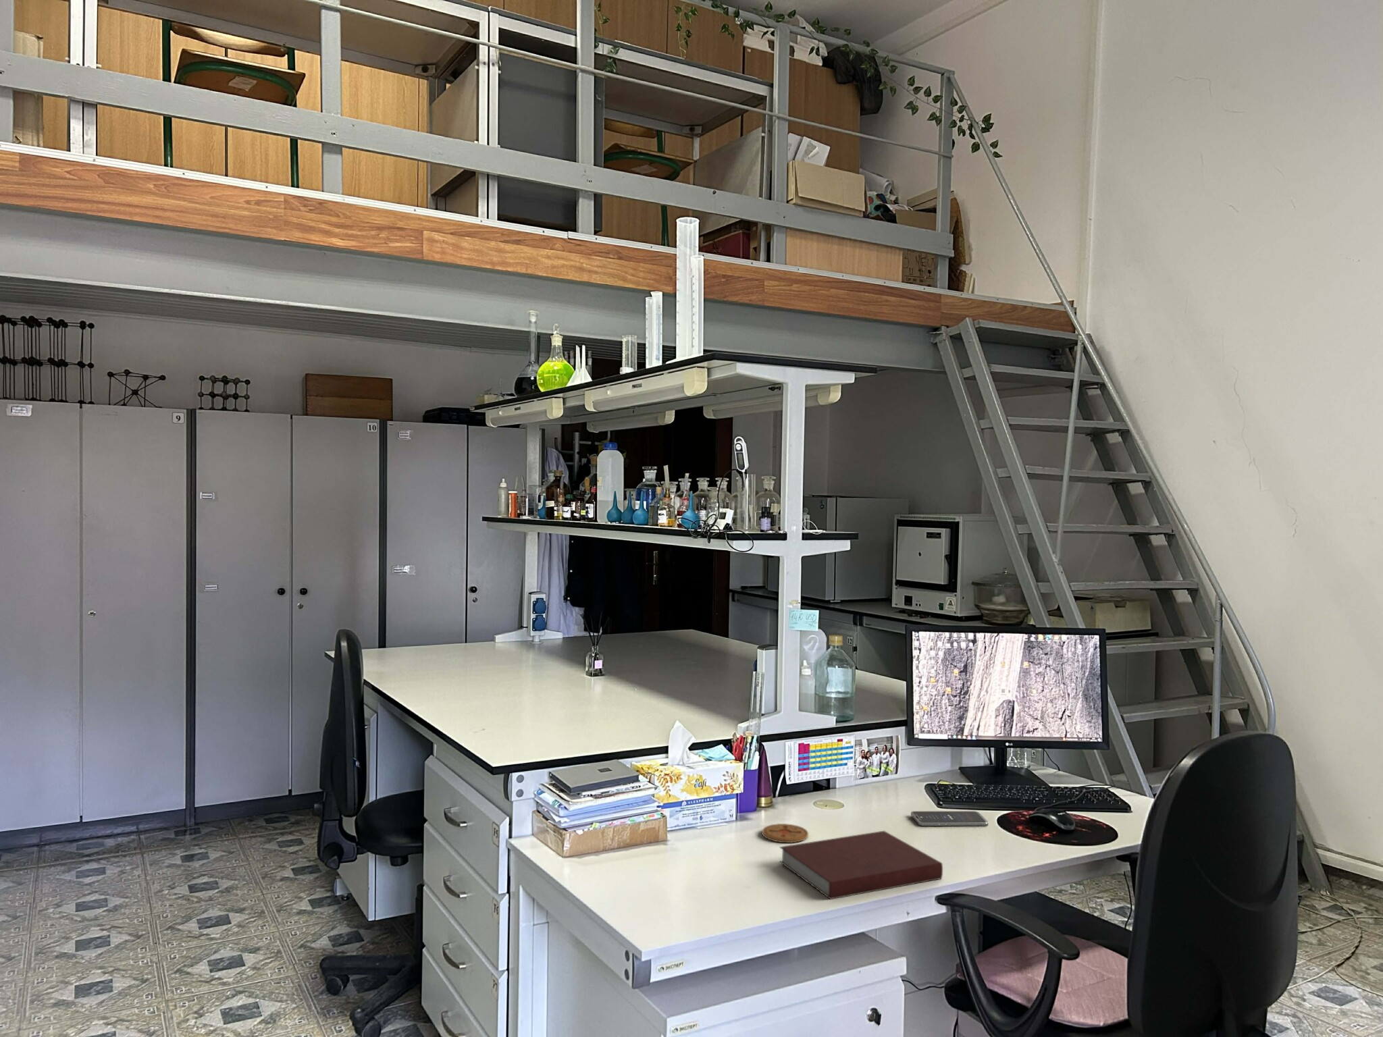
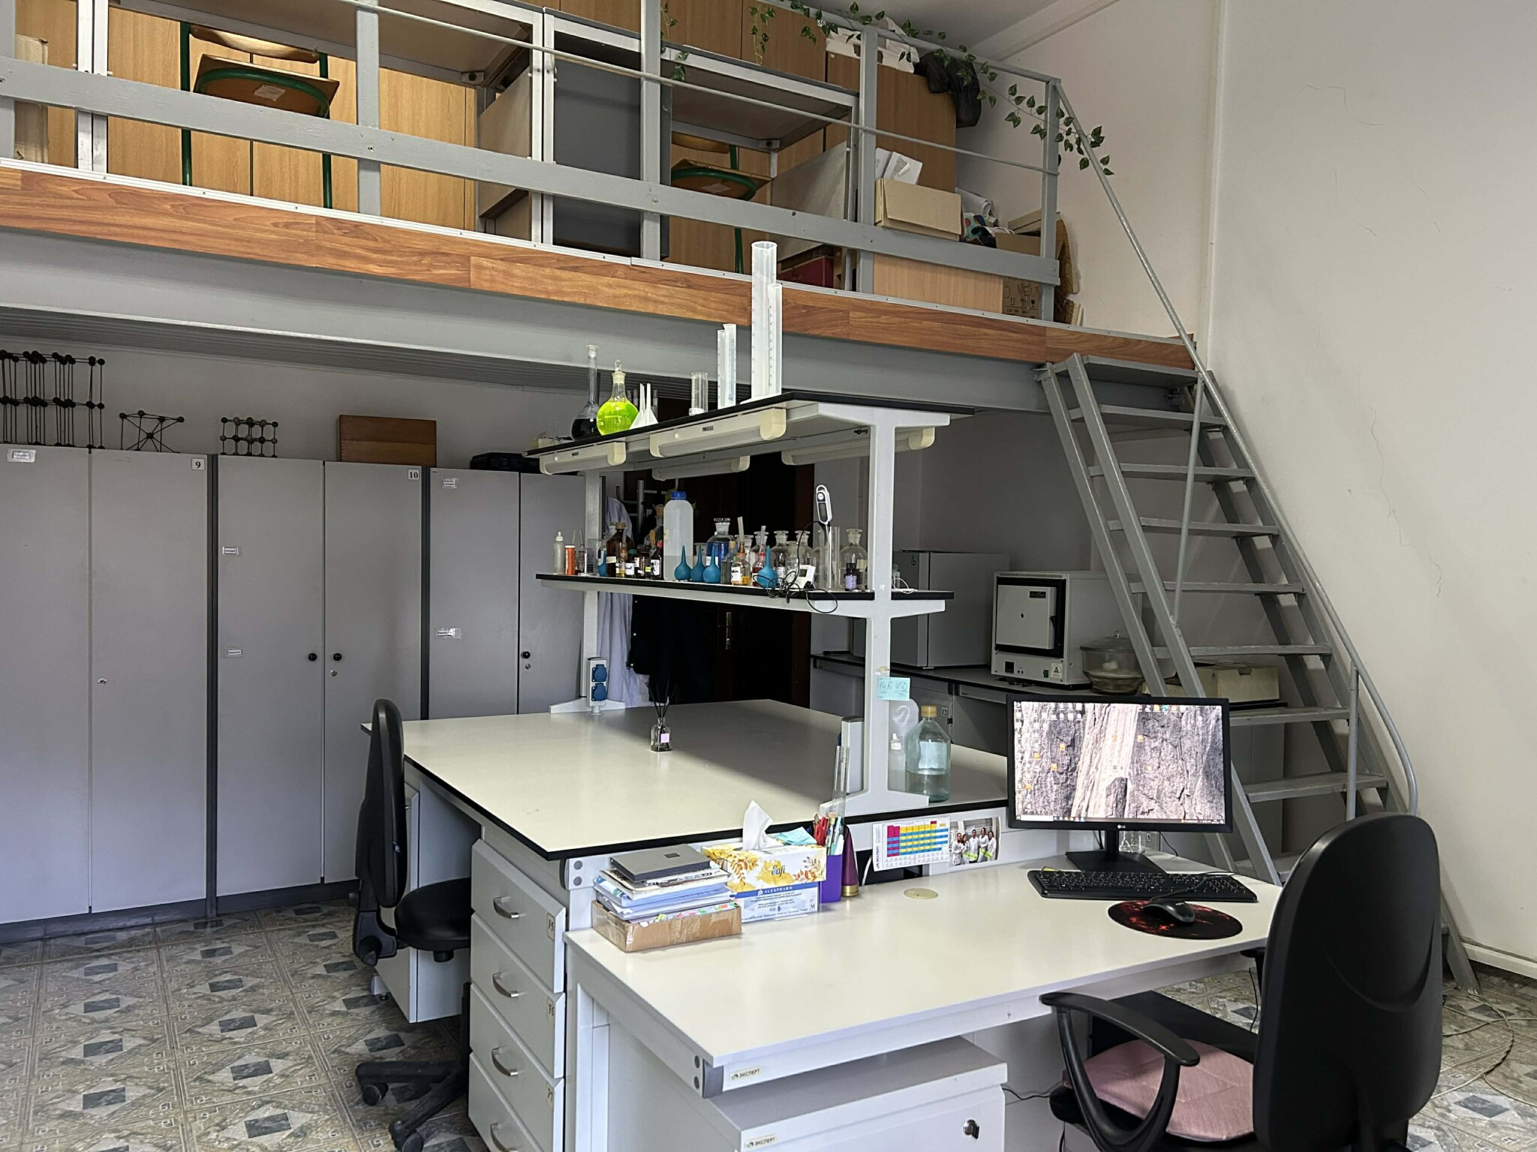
- notebook [779,830,943,900]
- coaster [761,823,809,843]
- smartphone [910,810,989,827]
